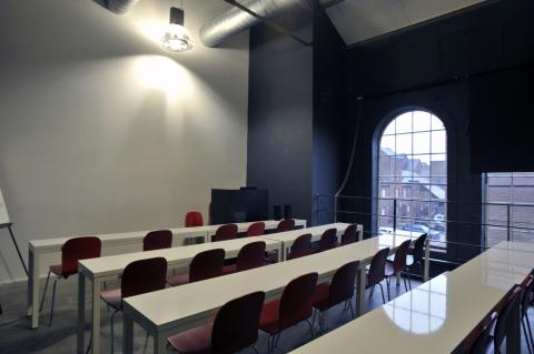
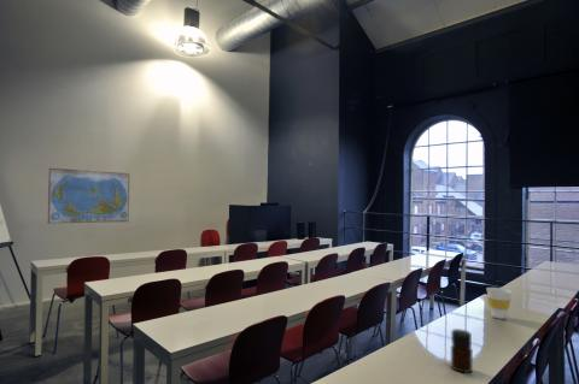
+ bottle [450,327,474,374]
+ cup [486,286,513,320]
+ world map [47,167,130,225]
